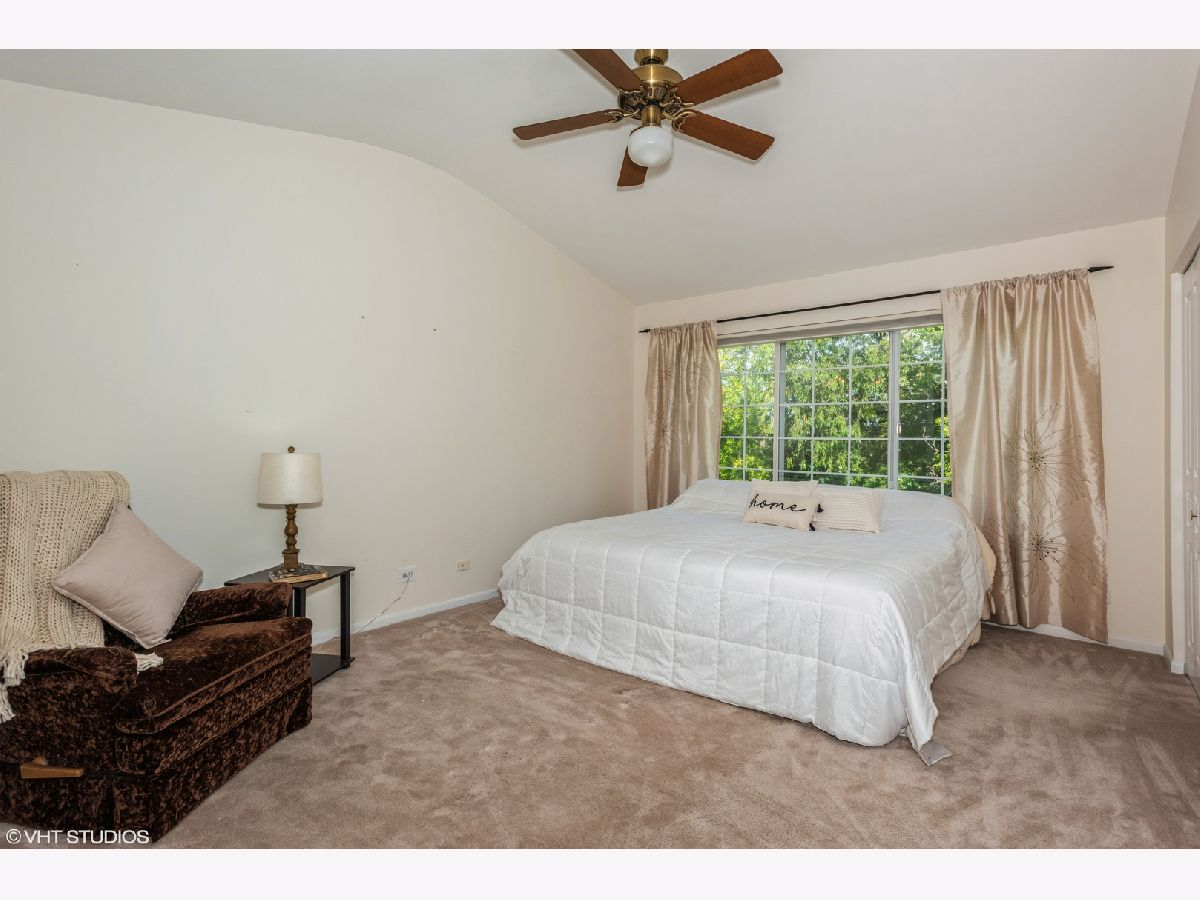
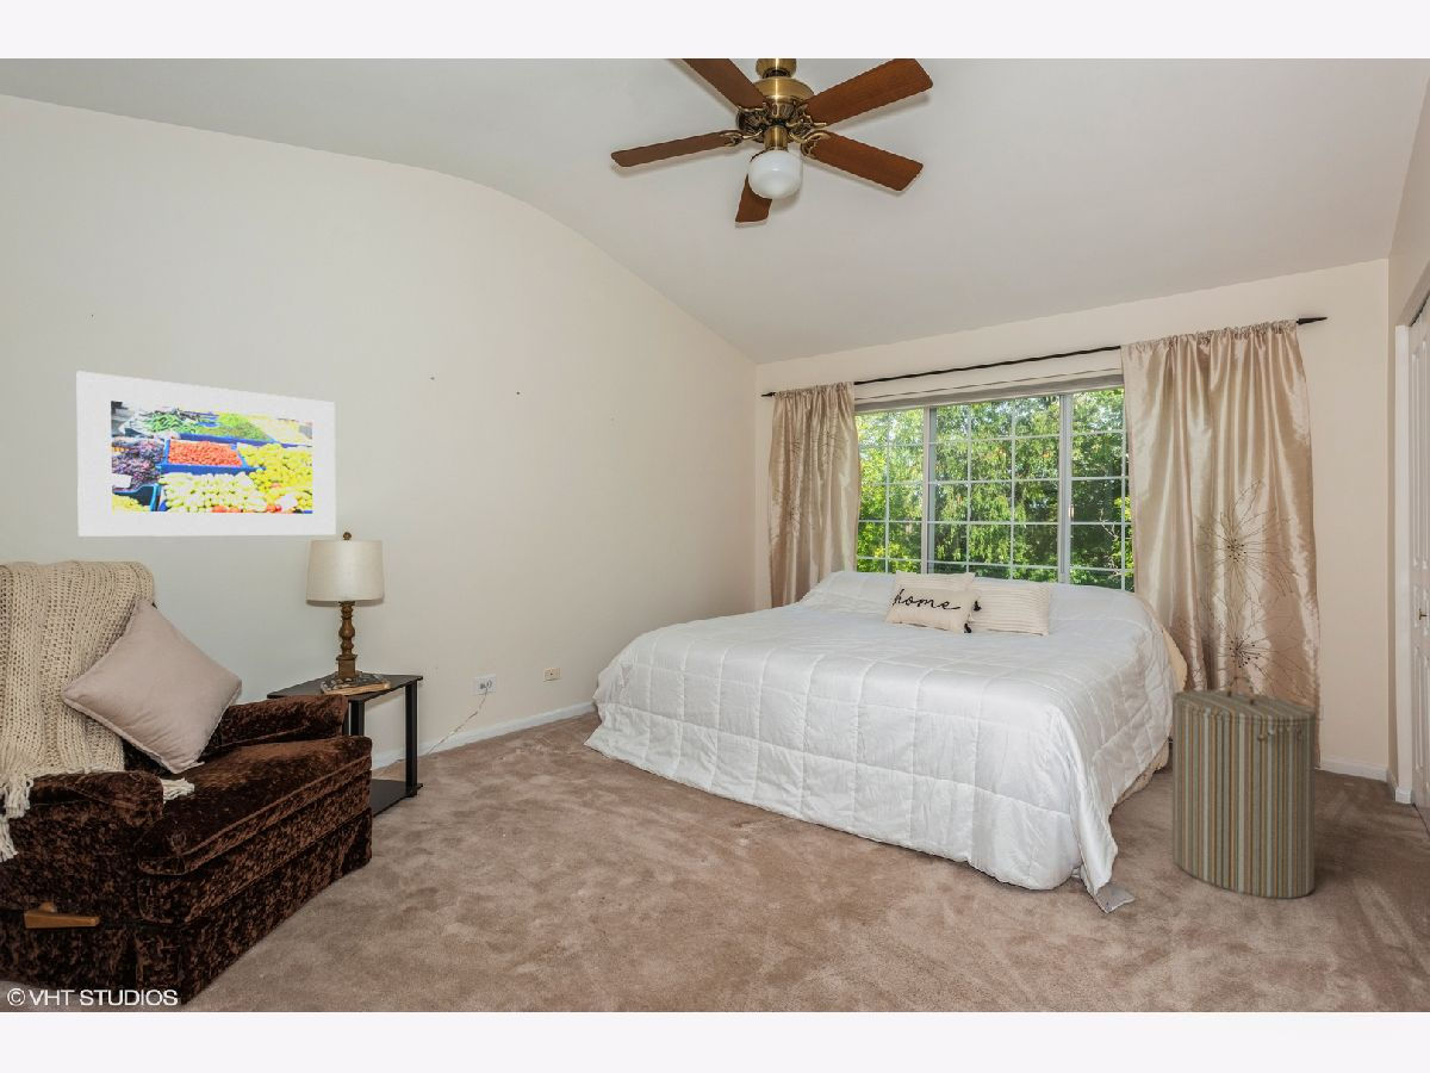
+ laundry hamper [1170,674,1318,900]
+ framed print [76,371,336,538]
